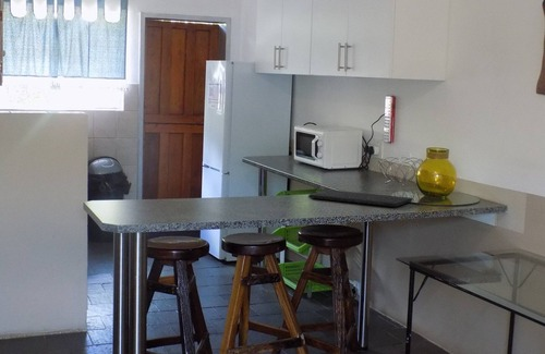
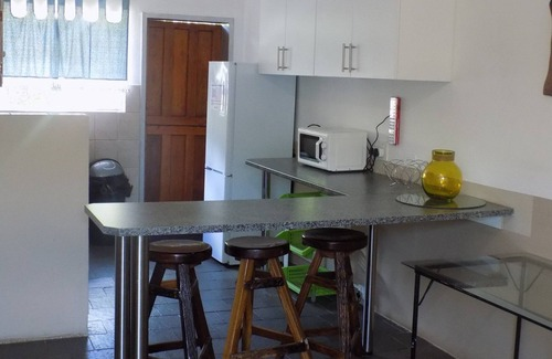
- cutting board [307,188,413,208]
